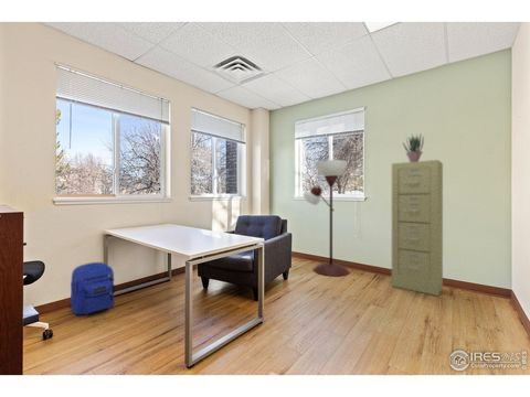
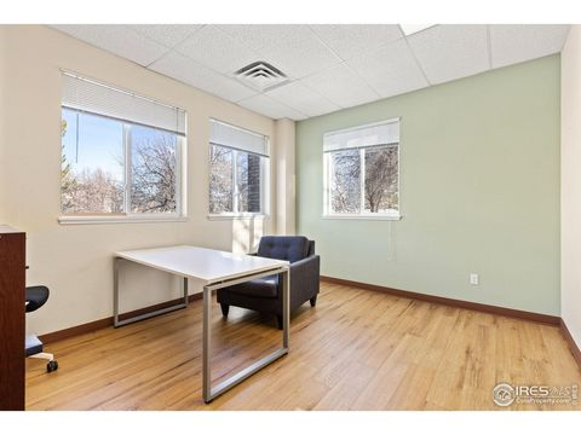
- filing cabinet [391,159,444,297]
- potted plant [402,133,425,162]
- floor lamp [303,159,351,277]
- backpack [67,261,117,316]
